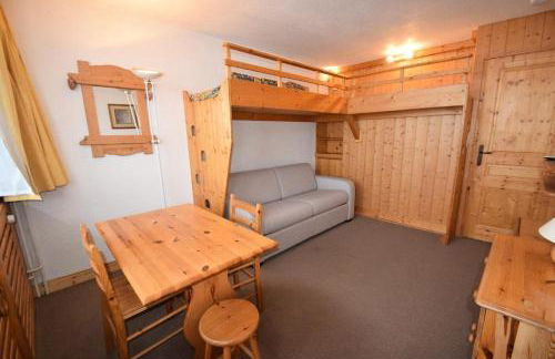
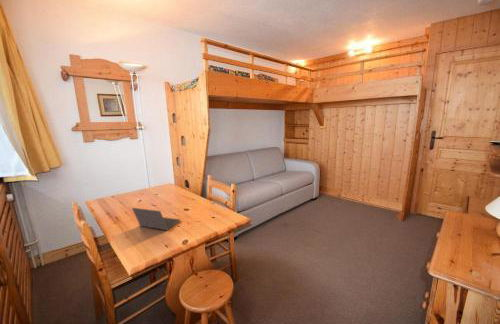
+ laptop computer [131,207,182,231]
